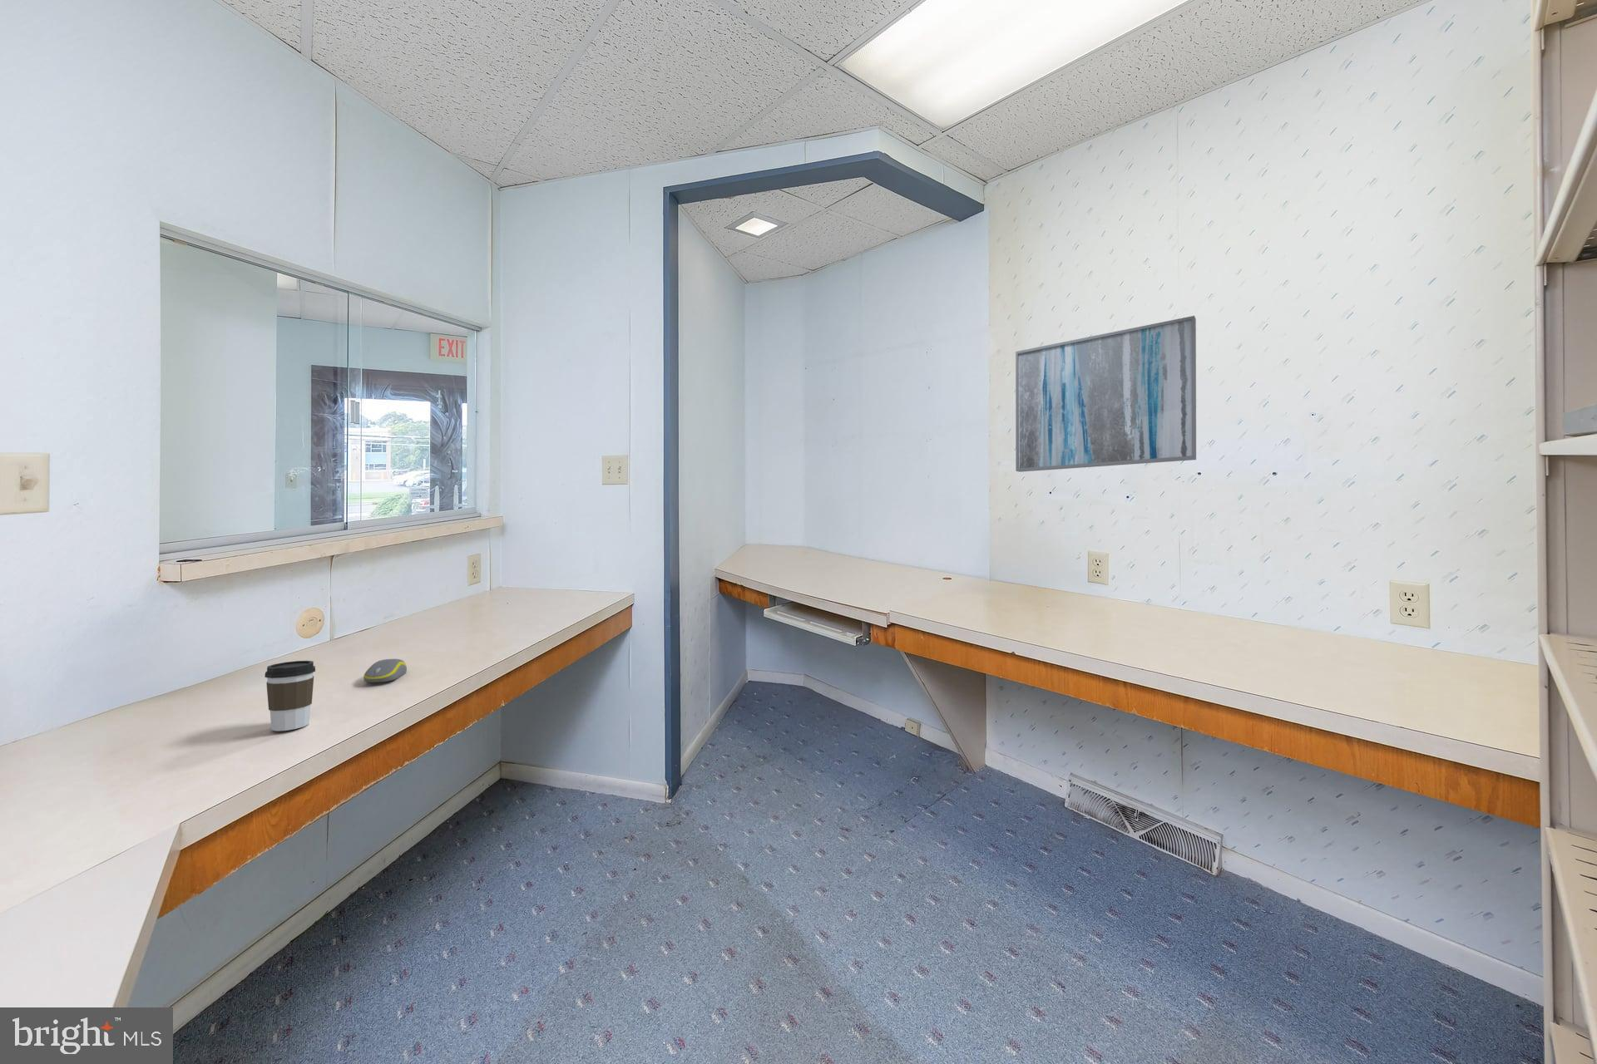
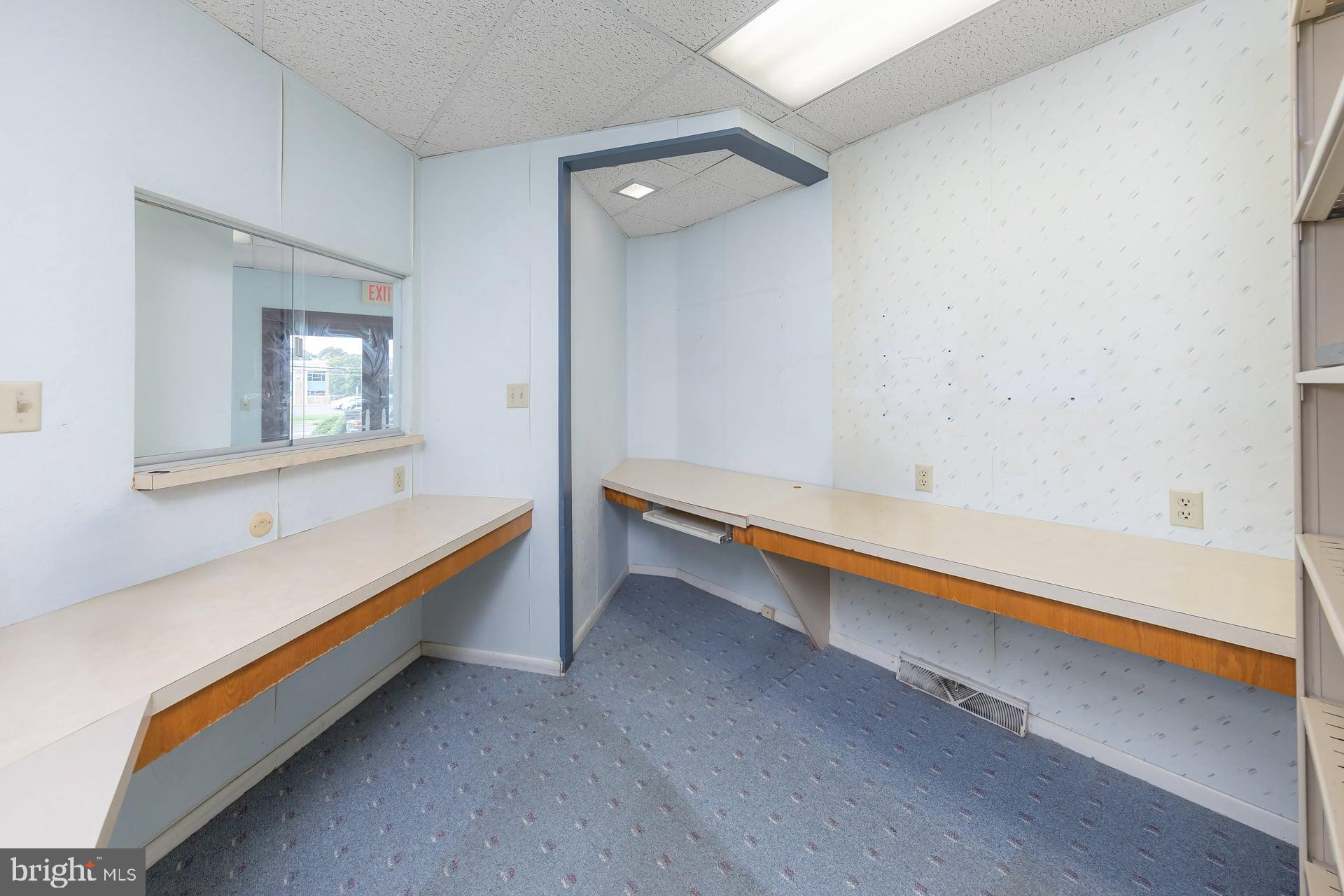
- computer mouse [362,658,408,683]
- wall art [1015,315,1197,473]
- coffee cup [265,660,316,733]
